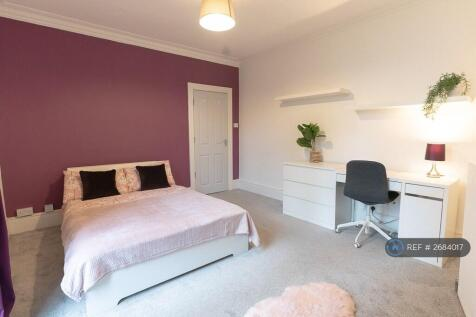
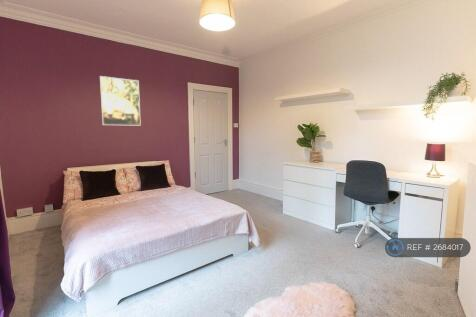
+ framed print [99,75,142,126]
